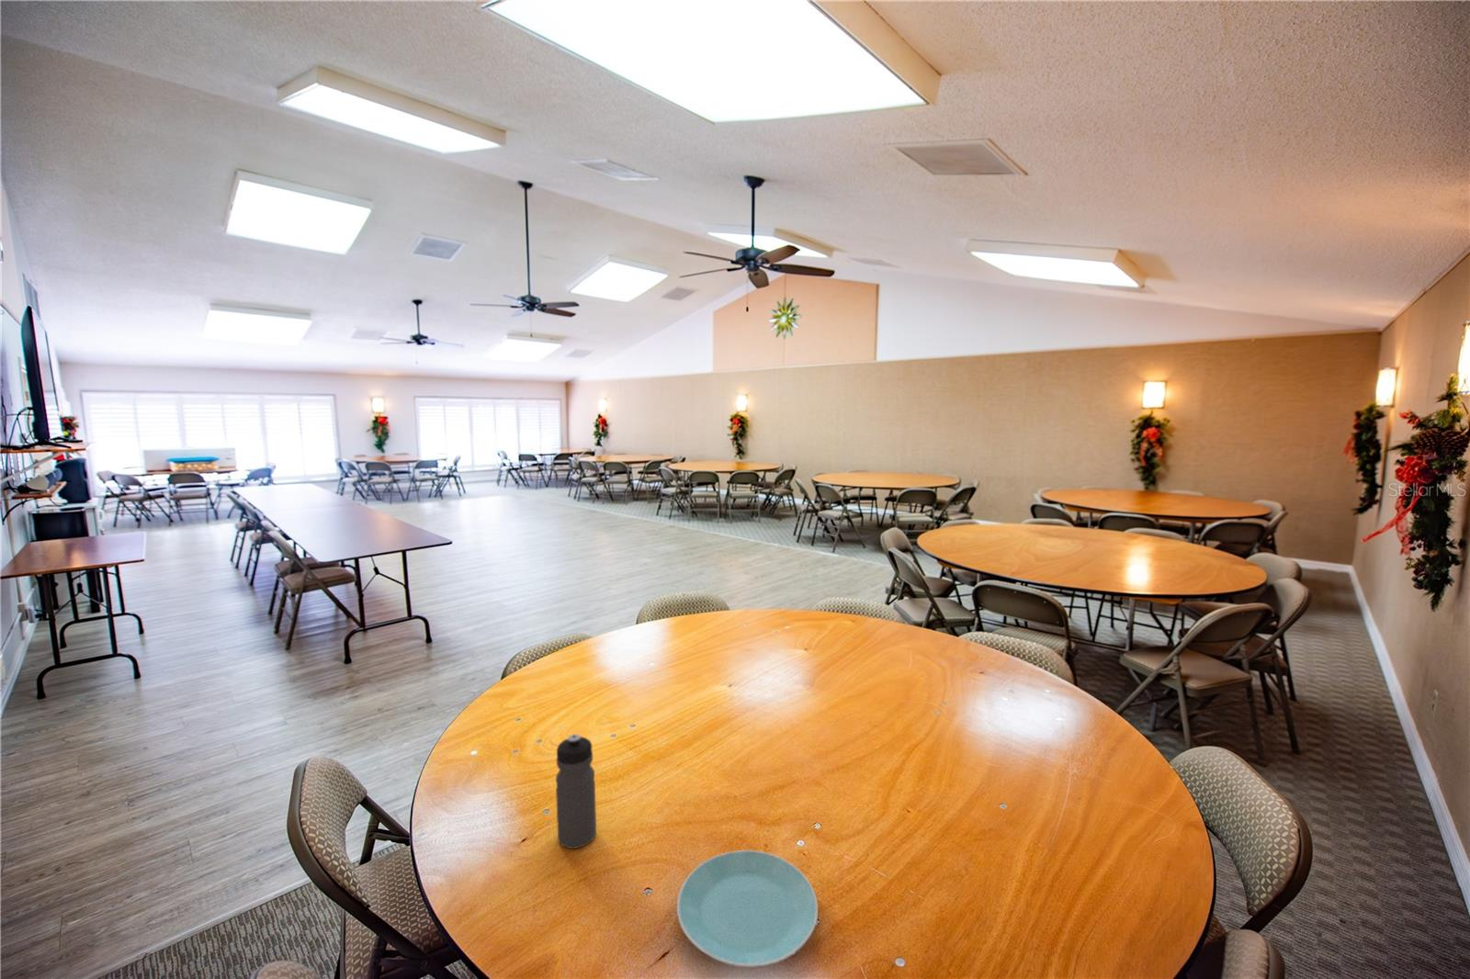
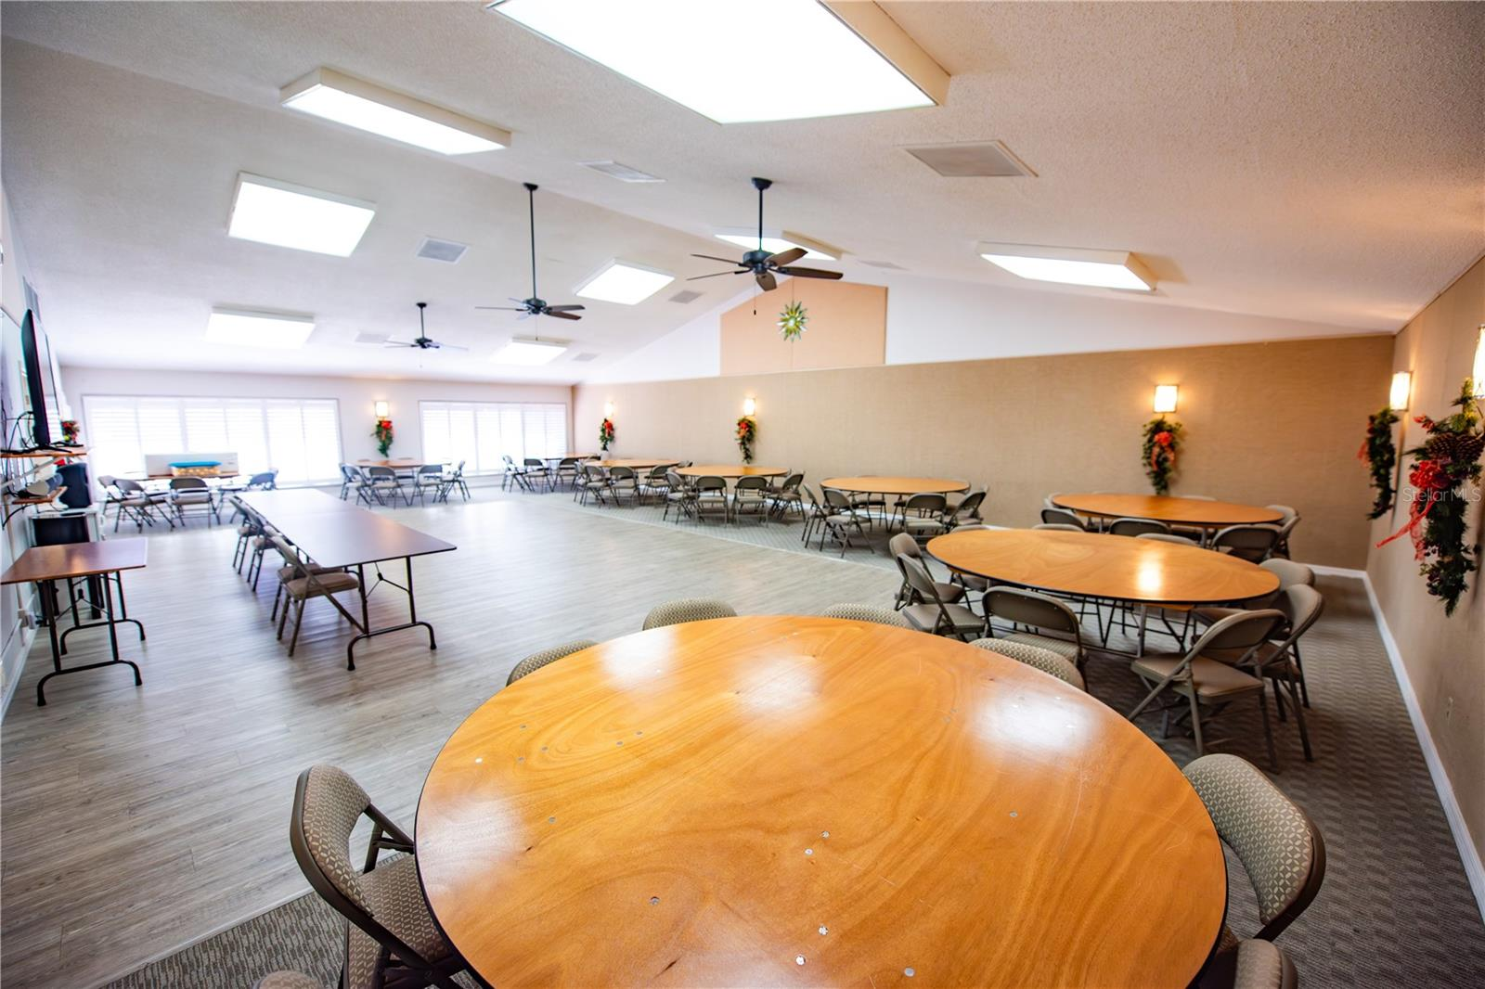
- water bottle [555,733,597,849]
- plate [677,849,819,969]
